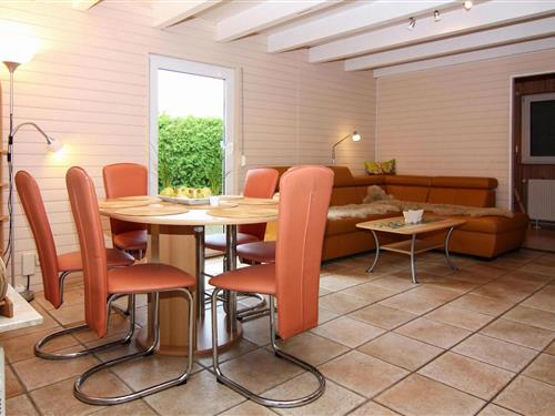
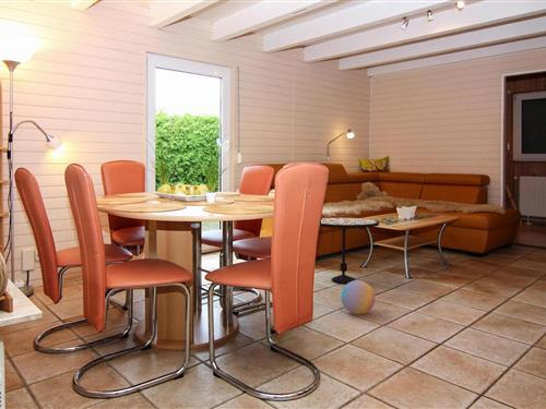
+ side table [319,217,380,285]
+ ball [340,279,376,315]
